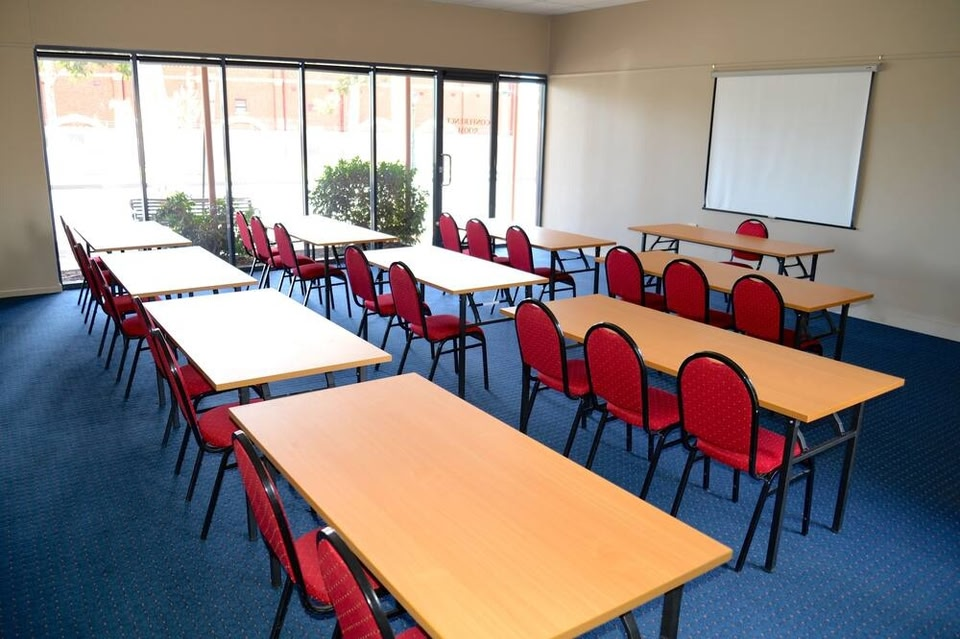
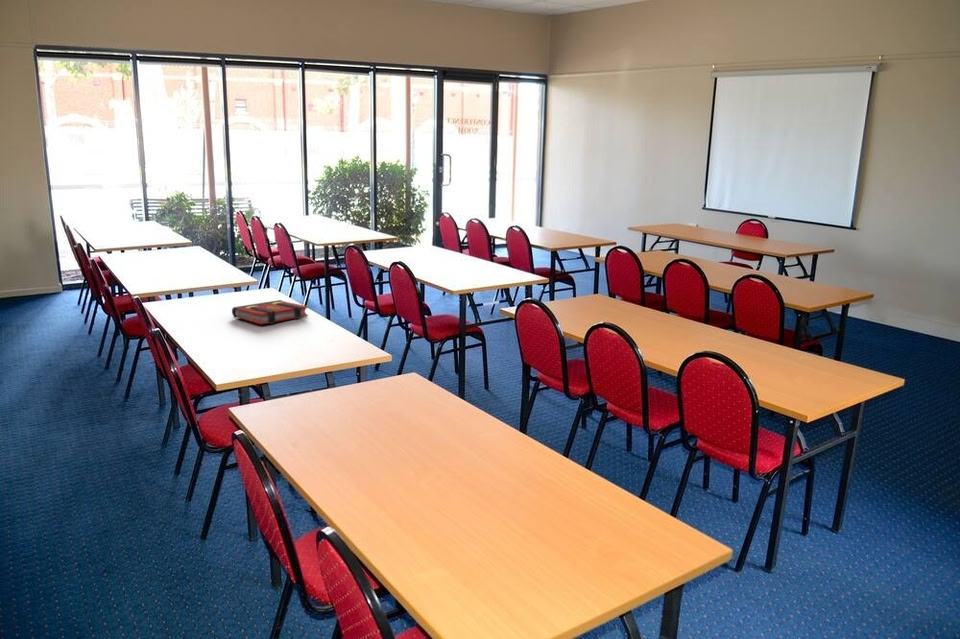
+ book [231,299,309,325]
